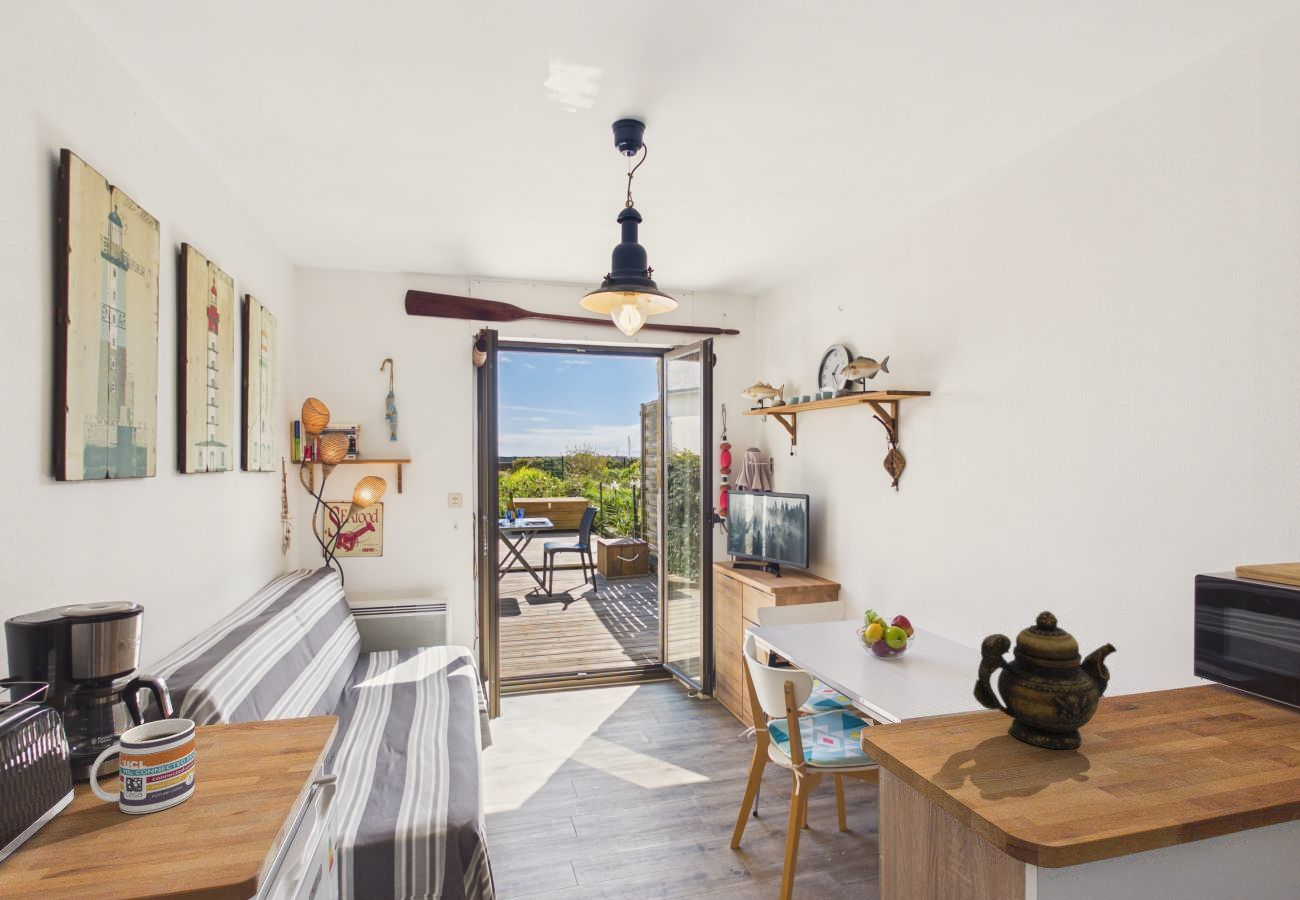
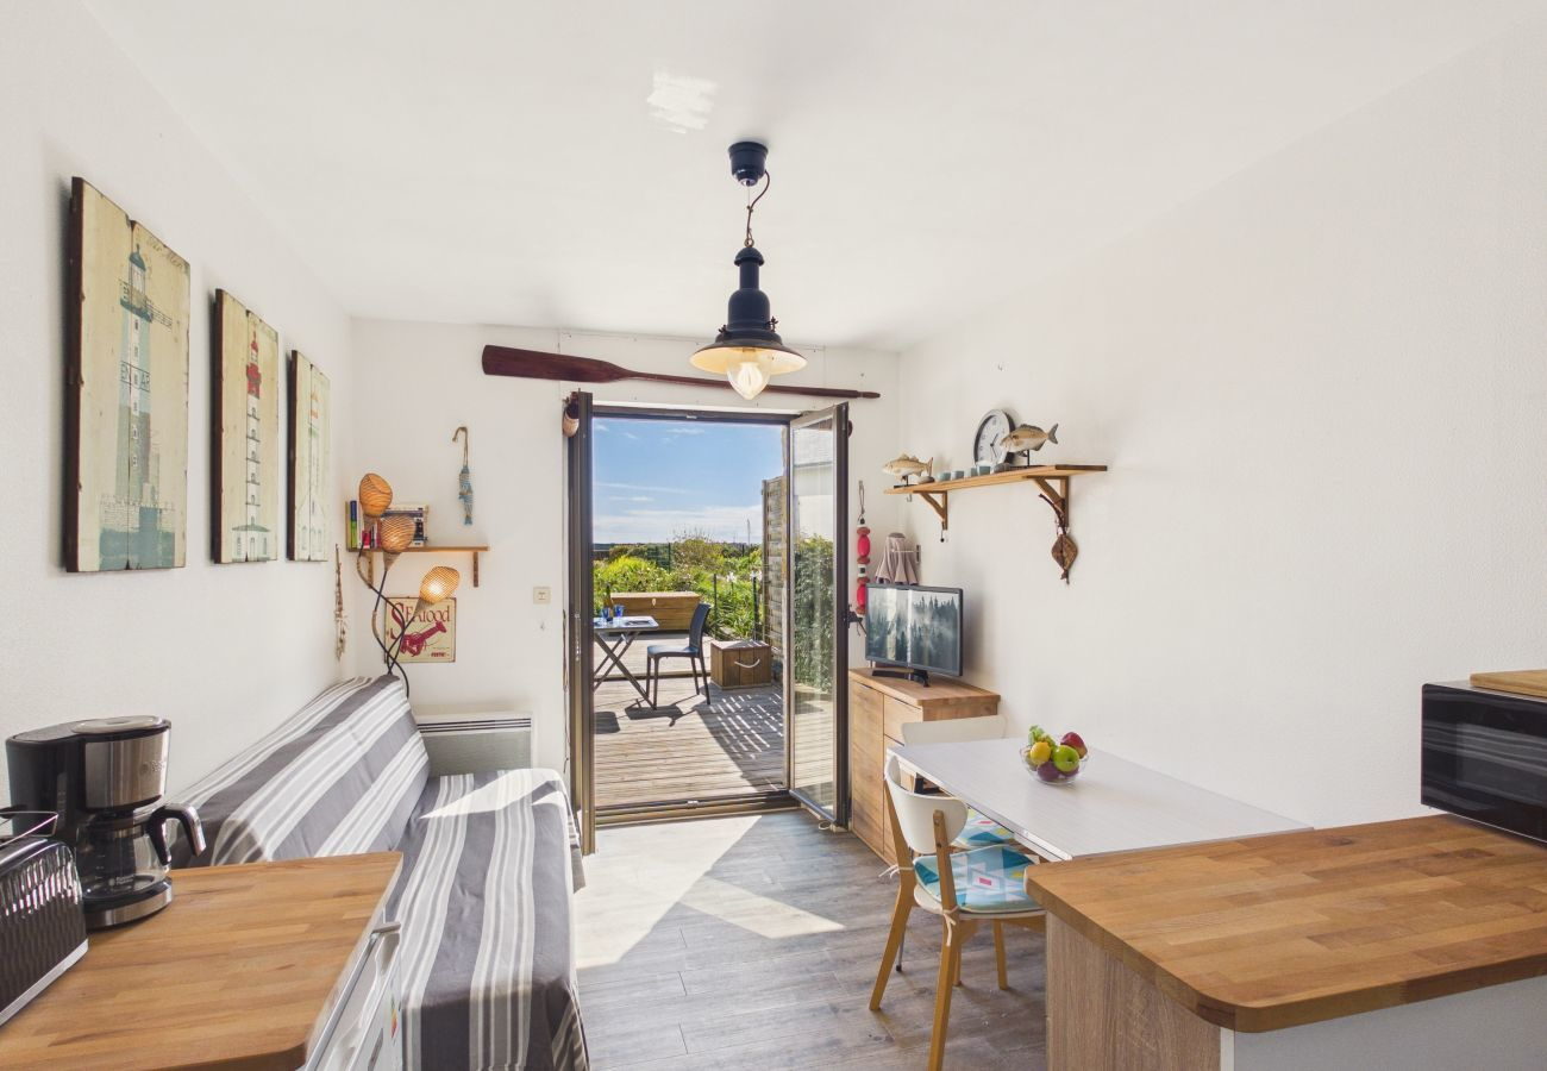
- mug [89,718,196,815]
- teapot [972,610,1118,750]
